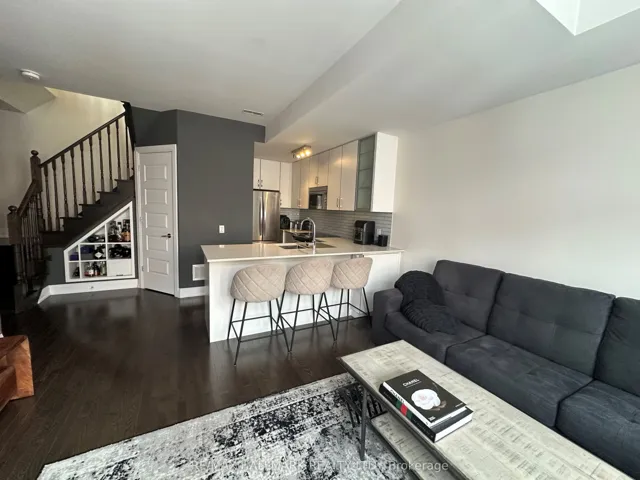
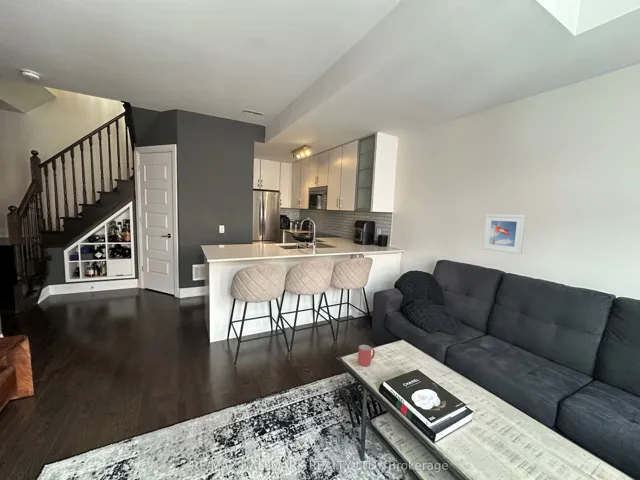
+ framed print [481,213,527,255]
+ mug [357,344,376,367]
